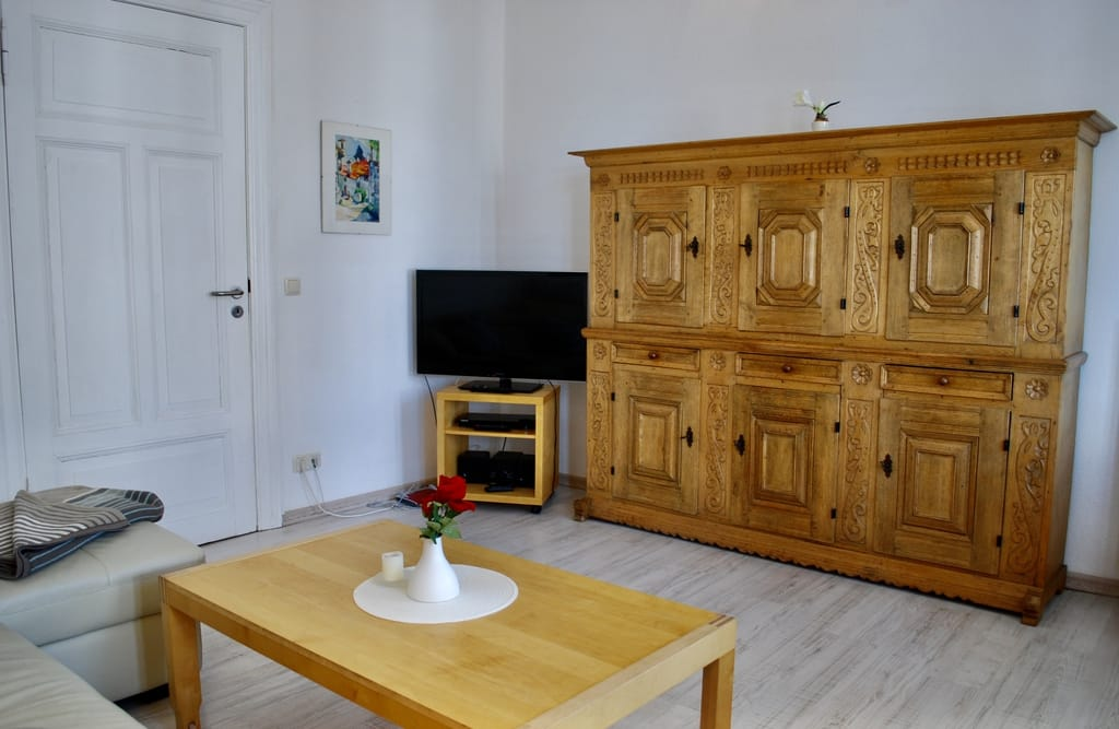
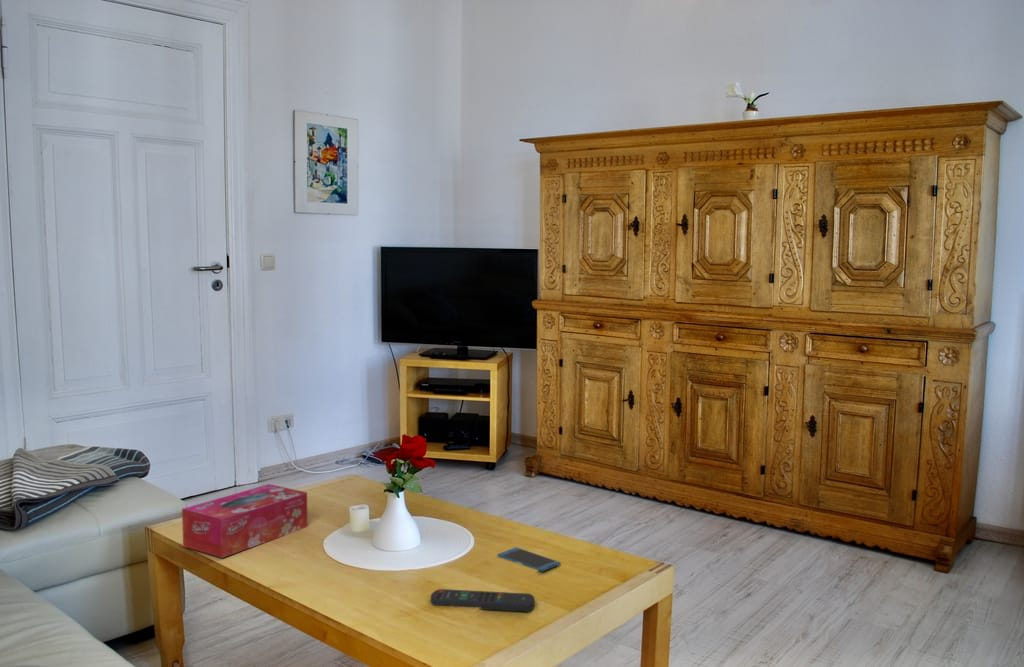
+ remote control [430,588,536,613]
+ smartphone [497,546,561,573]
+ tissue box [181,483,308,559]
